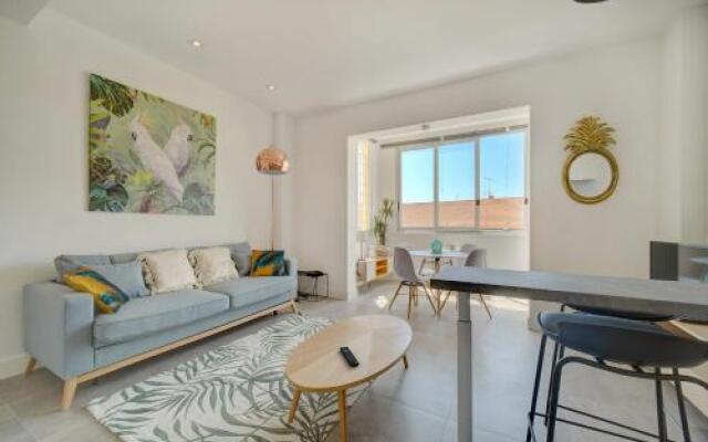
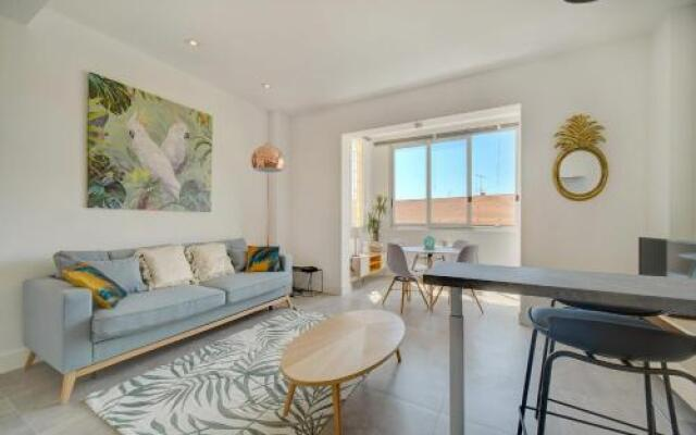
- remote control [339,346,361,368]
